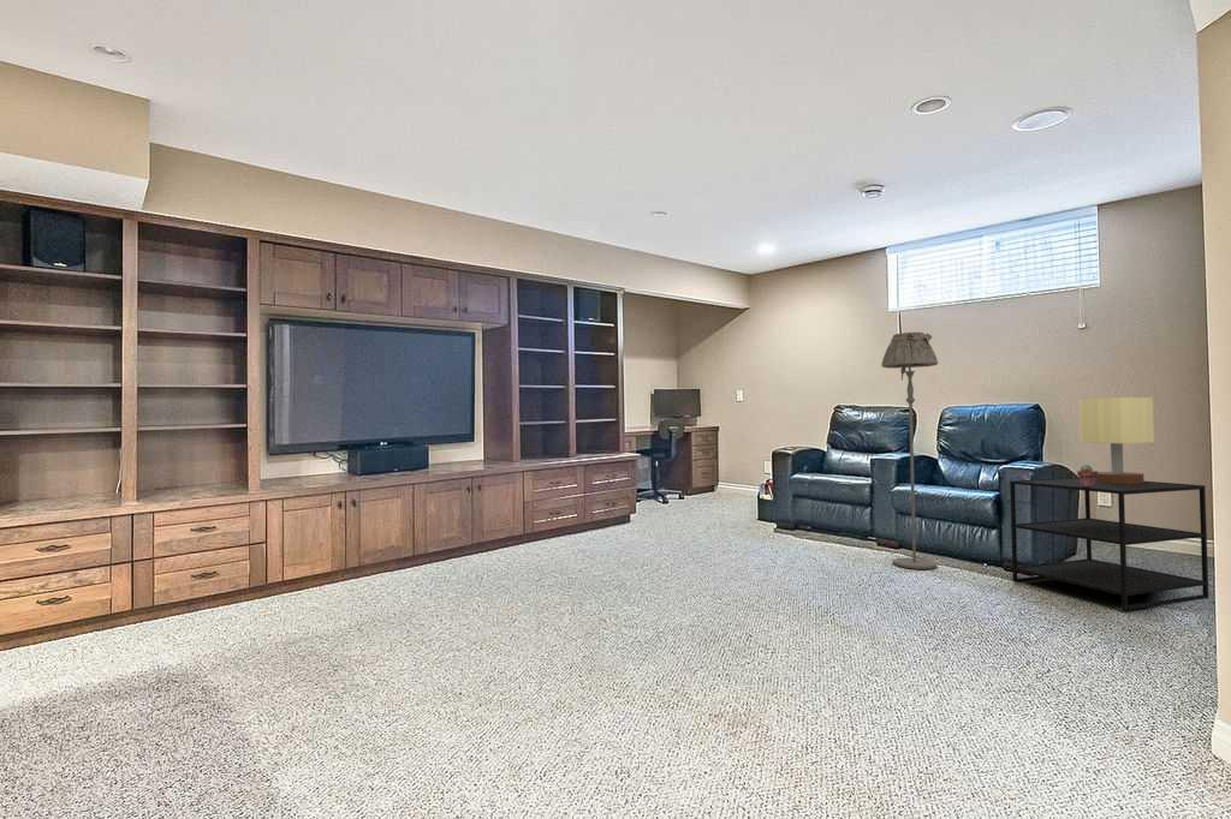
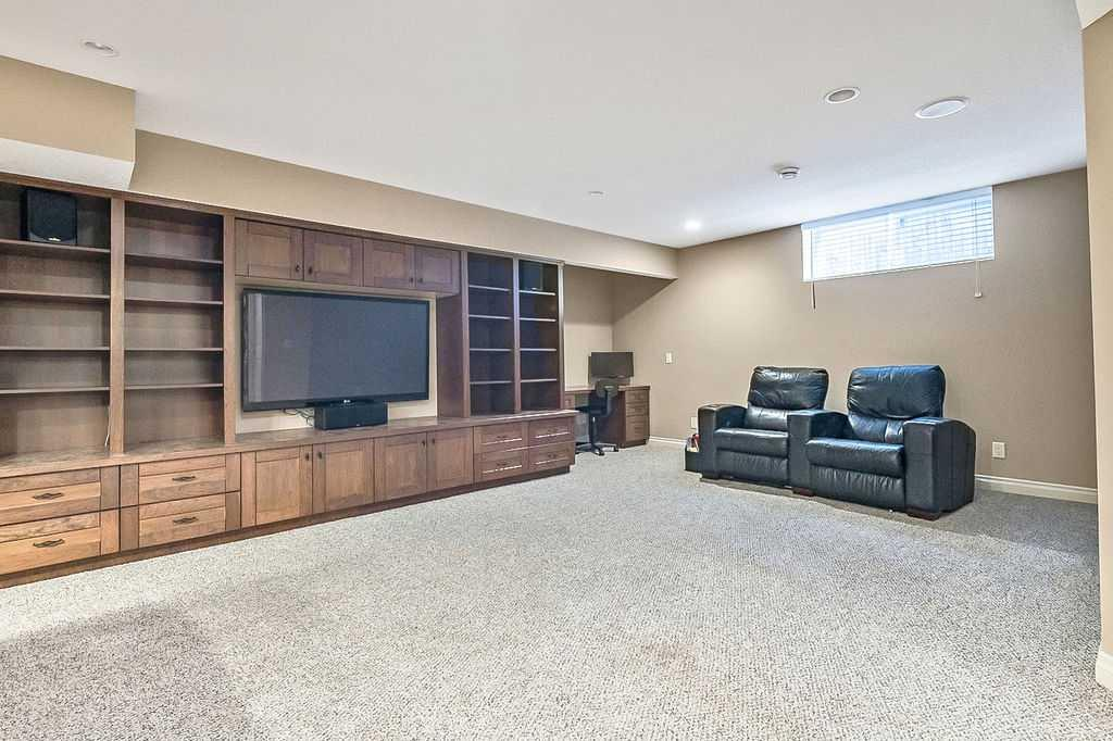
- side table [1009,476,1209,611]
- table lamp [1078,396,1155,484]
- potted succulent [1076,464,1099,488]
- floor lamp [880,331,939,570]
